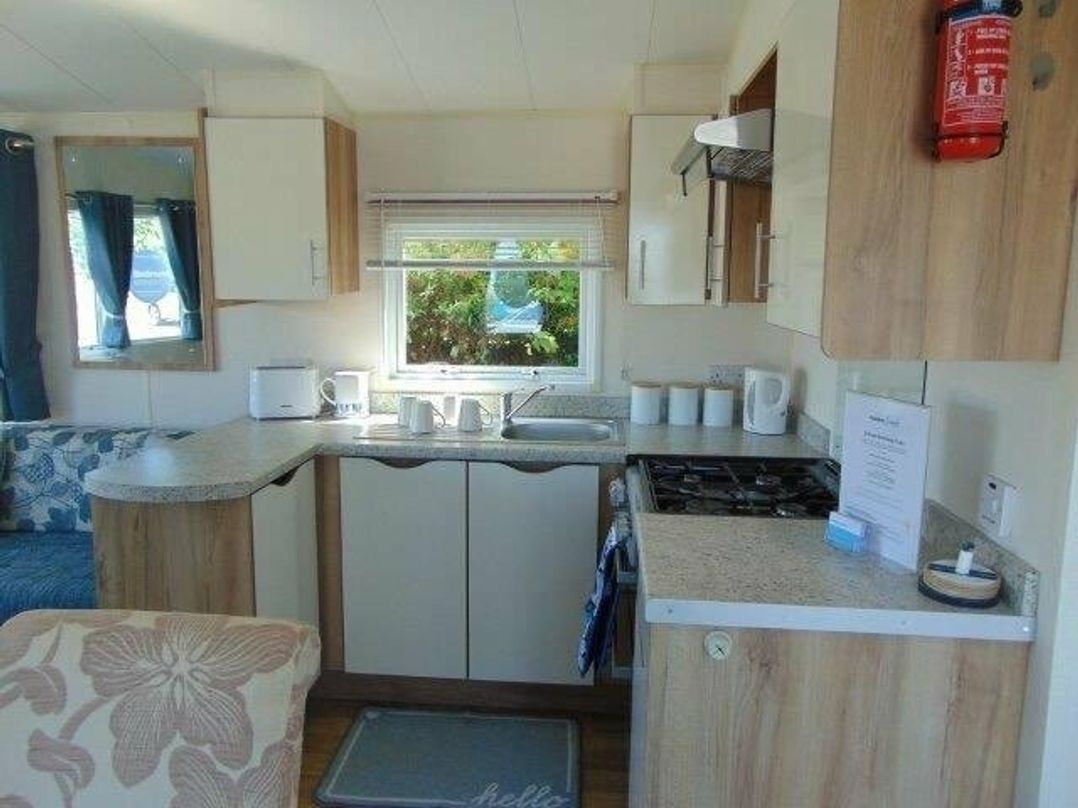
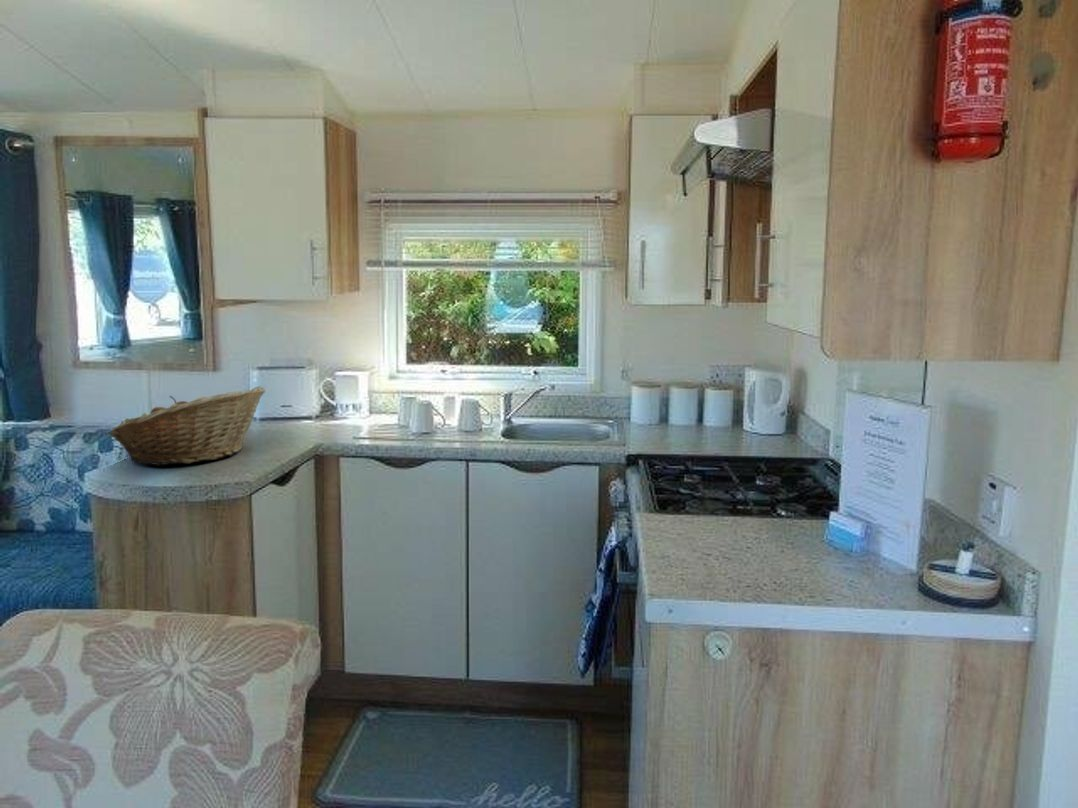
+ fruit basket [108,385,267,467]
